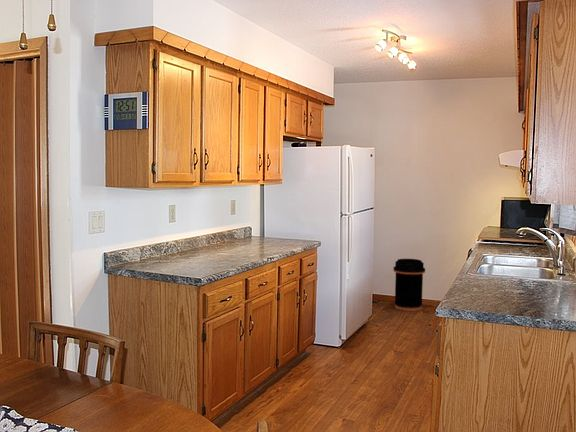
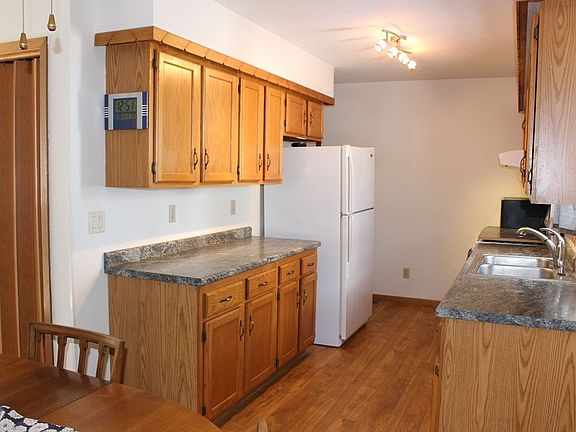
- trash can [392,258,426,312]
